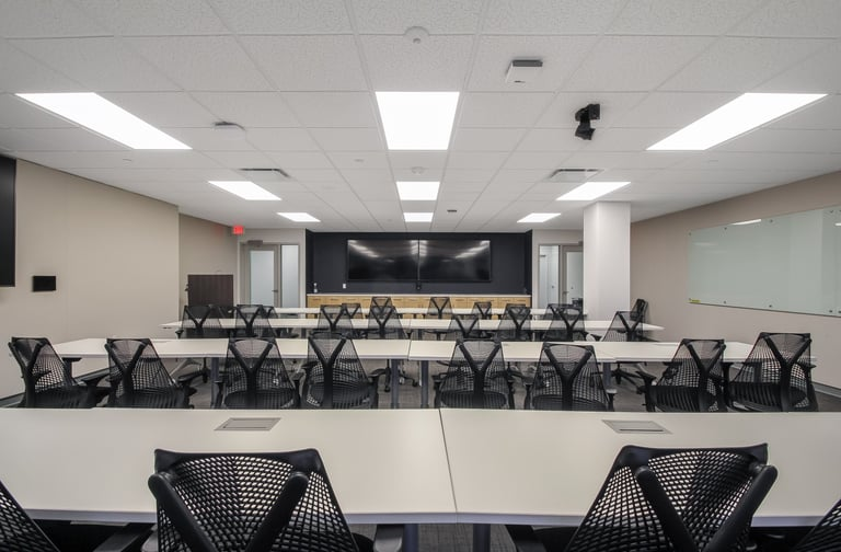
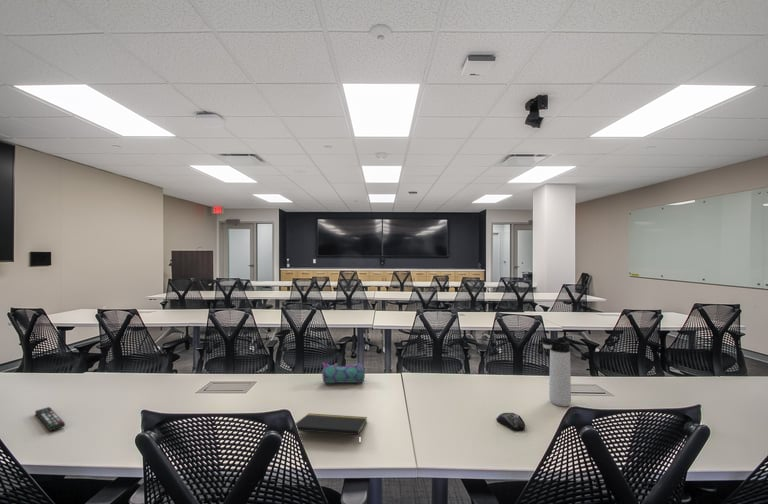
+ notepad [295,412,368,446]
+ computer mouse [495,412,526,432]
+ remote control [34,406,66,432]
+ thermos bottle [540,336,572,407]
+ pencil case [321,362,366,384]
